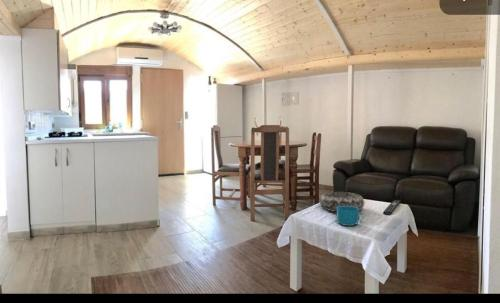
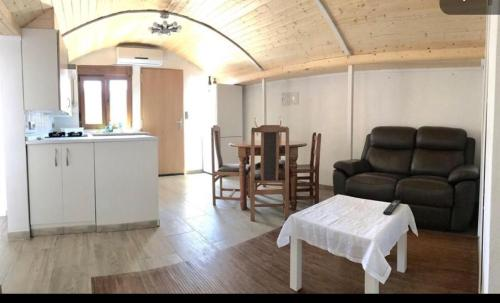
- decorative bowl [319,191,365,213]
- cup [336,206,364,227]
